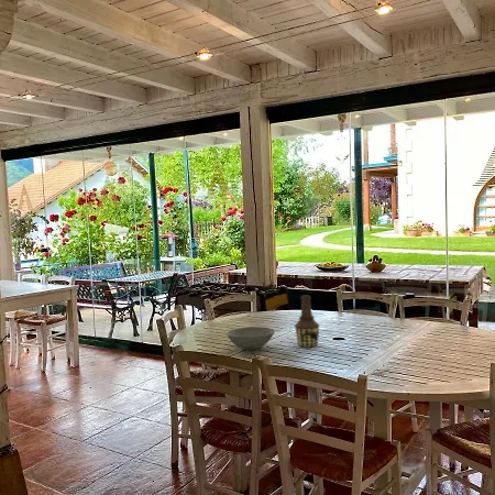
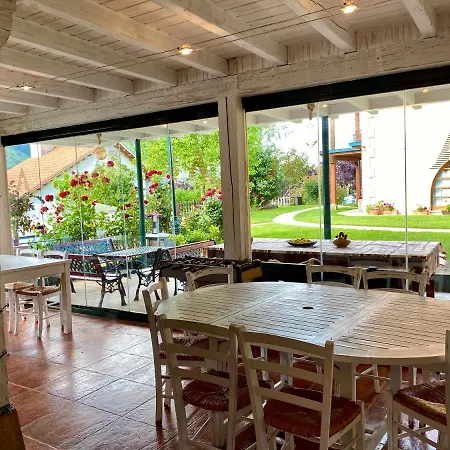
- bottle [294,295,320,349]
- bowl [226,326,276,351]
